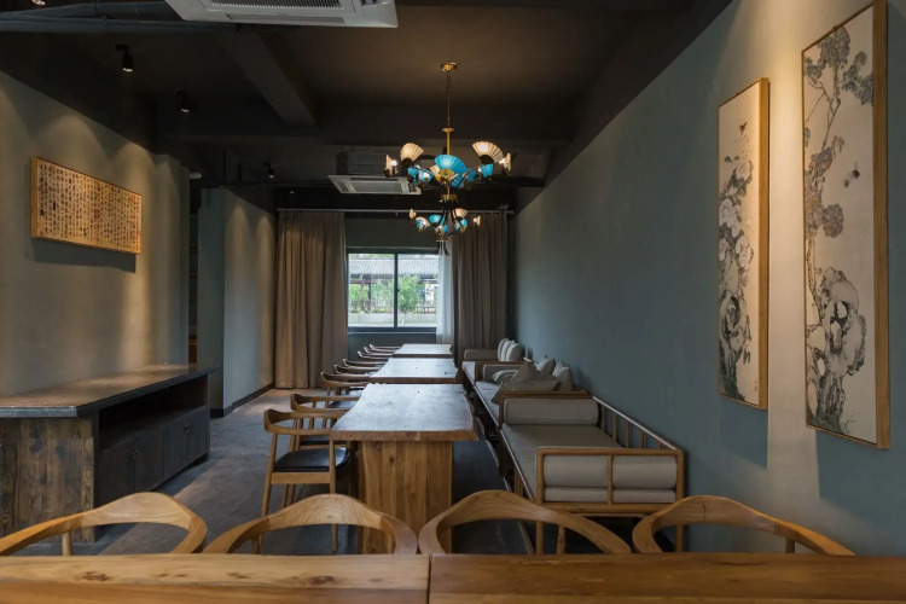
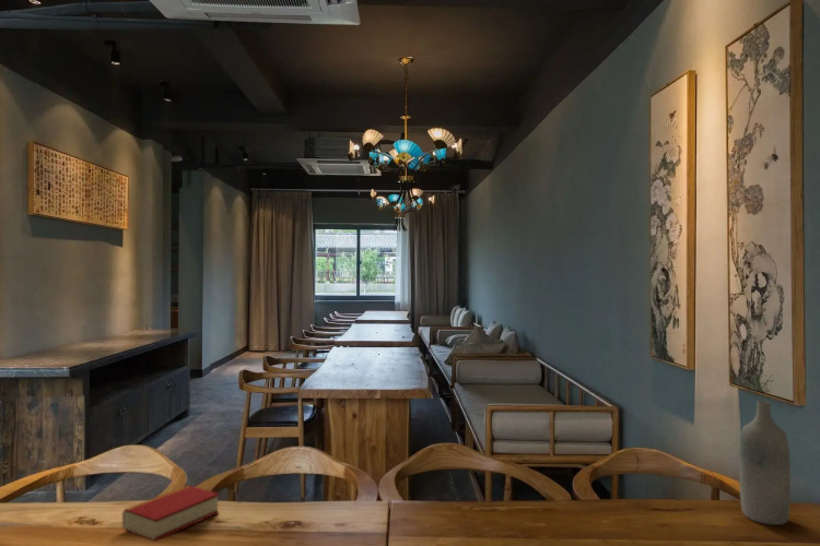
+ bottle [738,400,792,526]
+ book [121,484,220,543]
